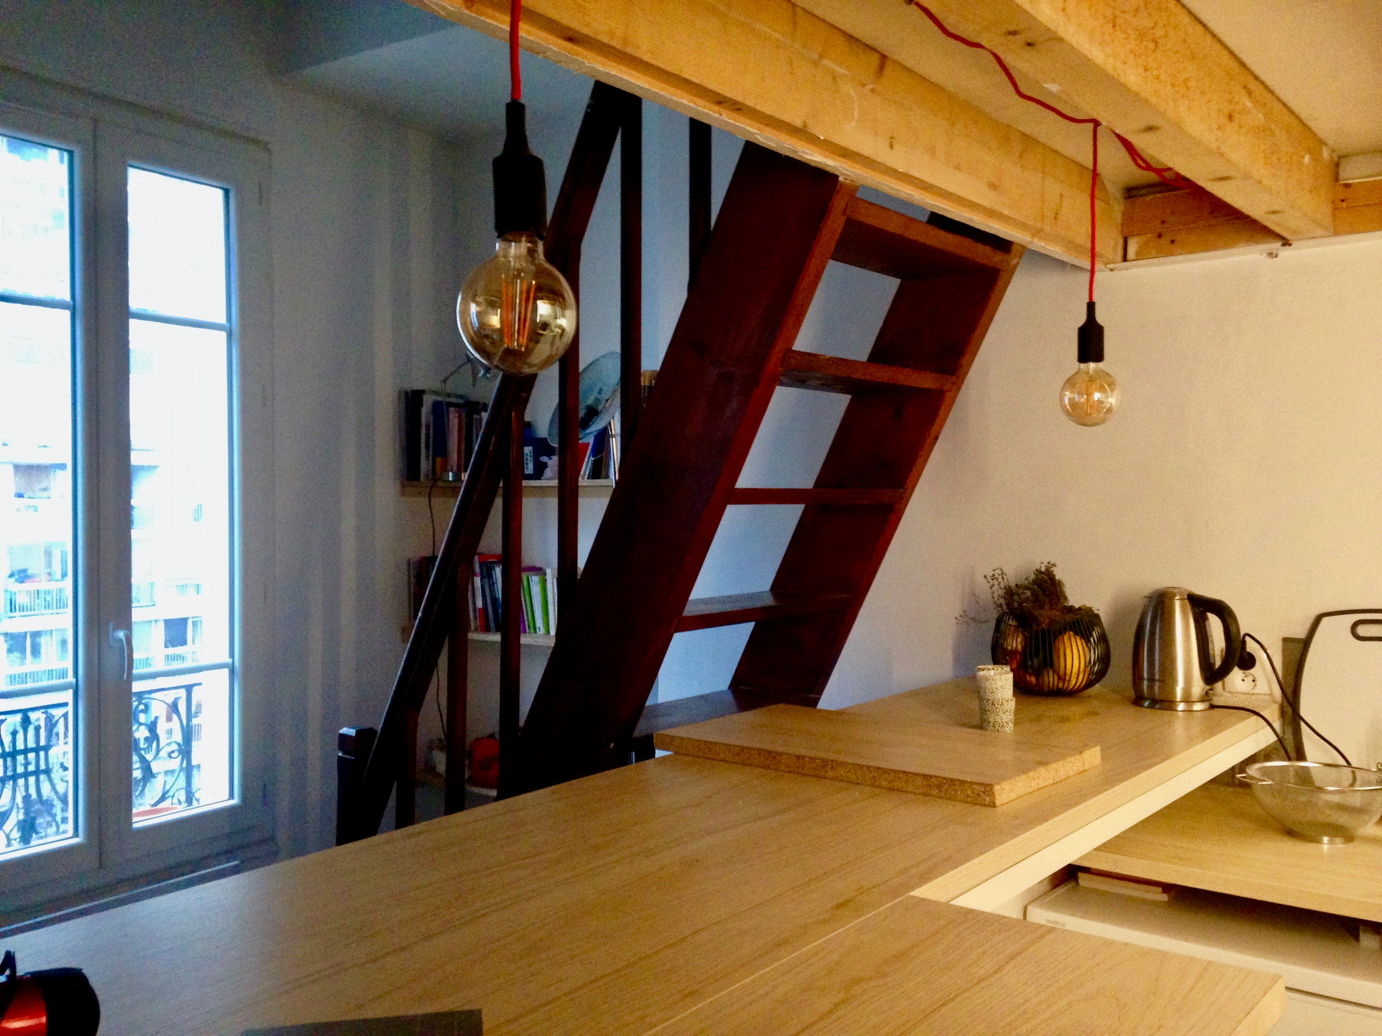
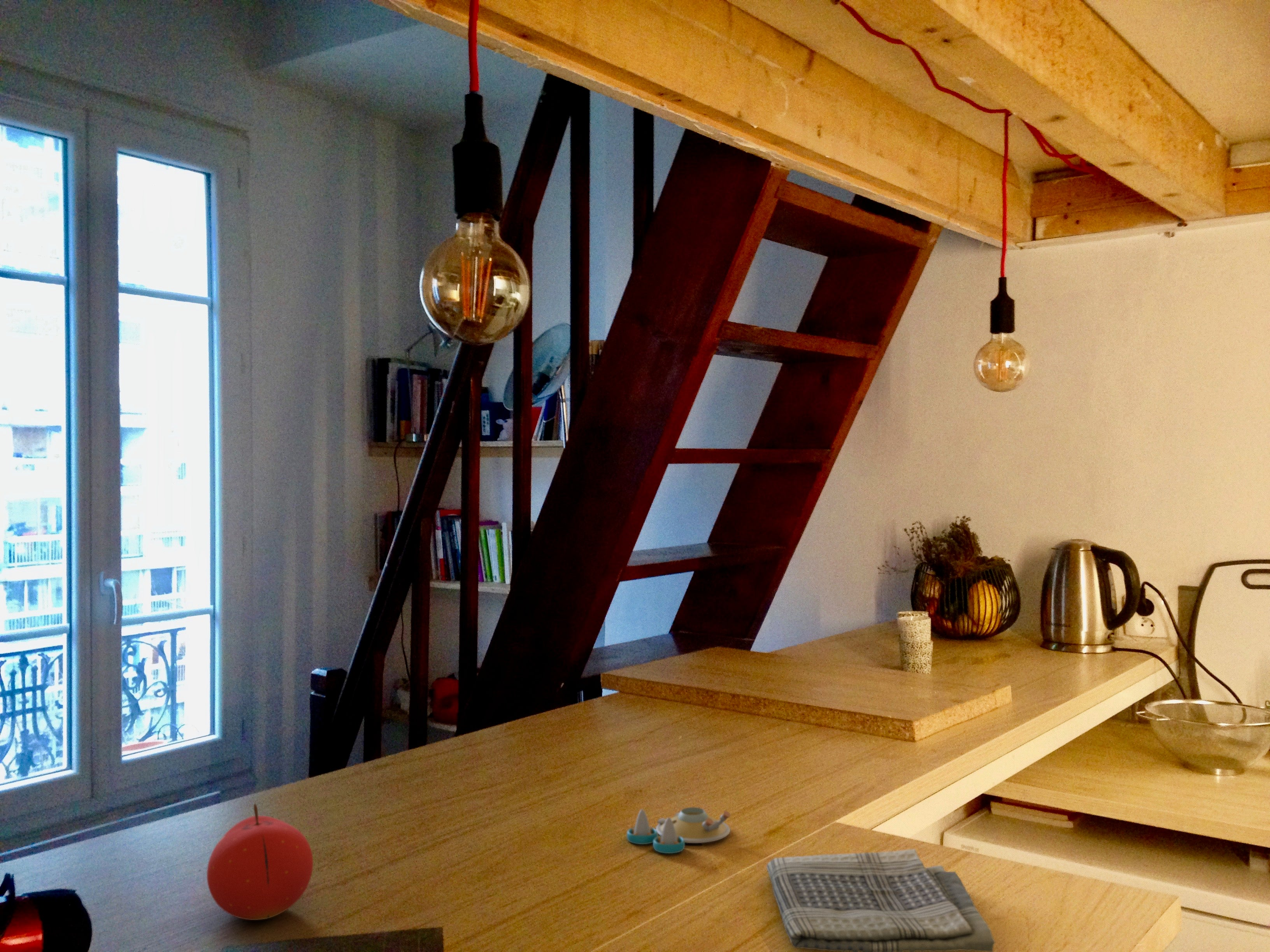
+ fruit [207,803,314,920]
+ salt and pepper shaker set [626,807,731,854]
+ dish towel [766,849,995,952]
